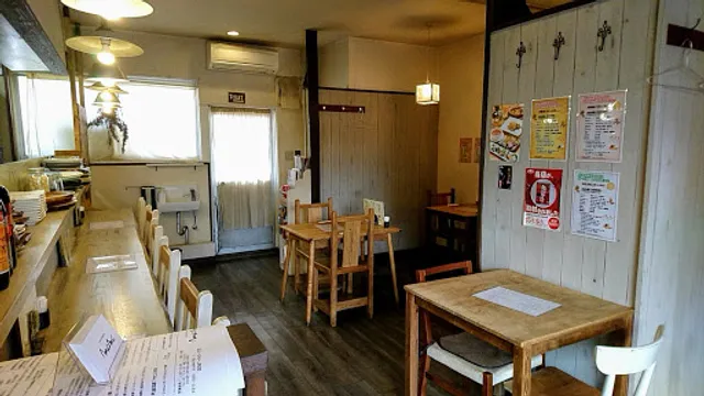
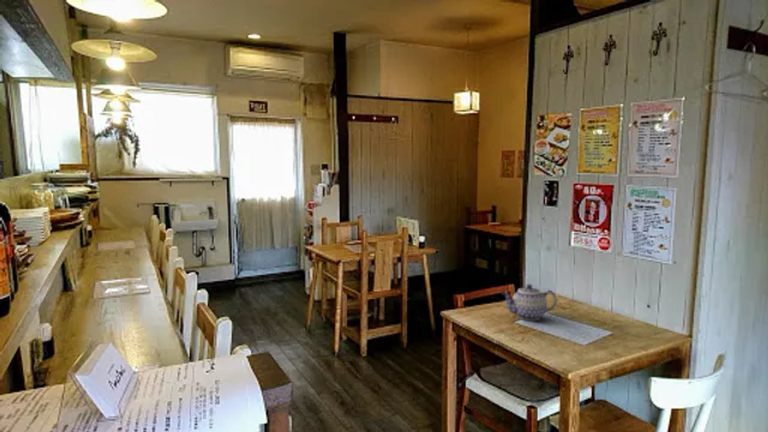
+ teapot [500,283,558,322]
